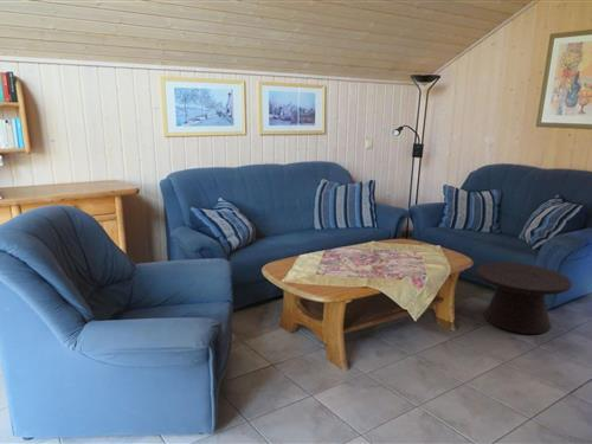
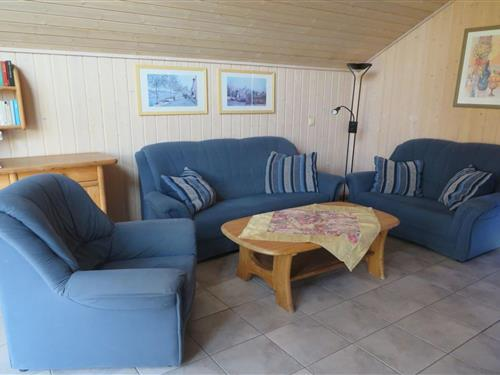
- side table [475,260,573,335]
